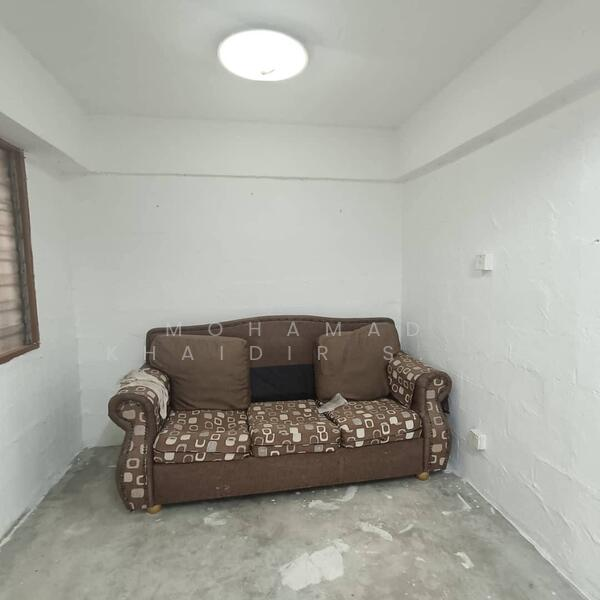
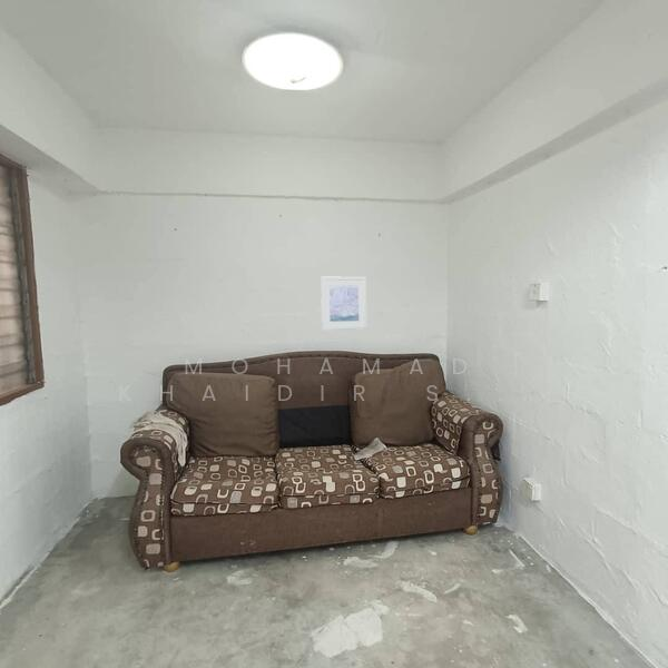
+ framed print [320,275,369,331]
